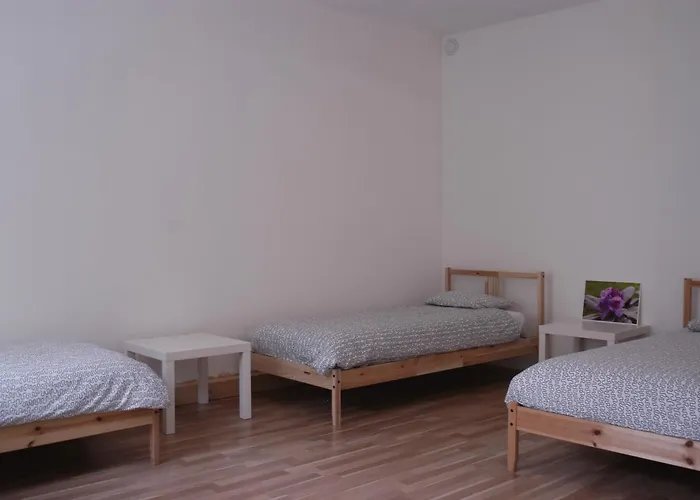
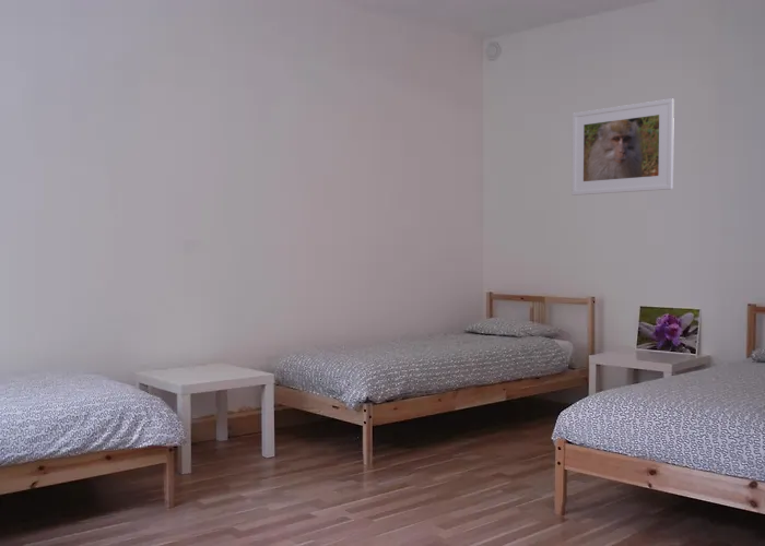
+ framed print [570,97,675,197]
